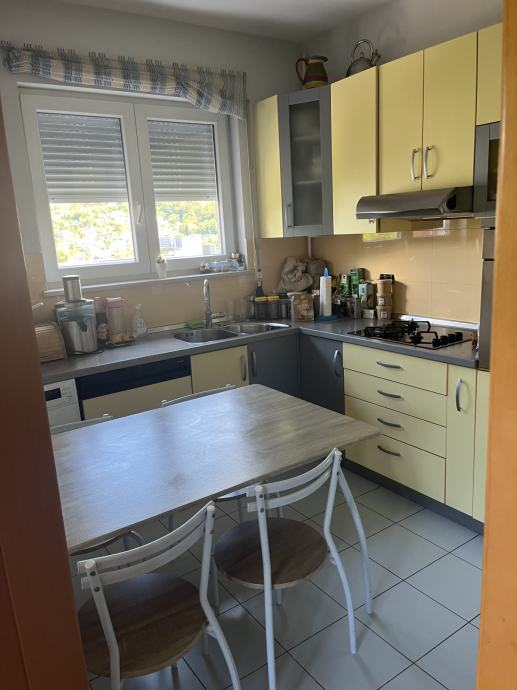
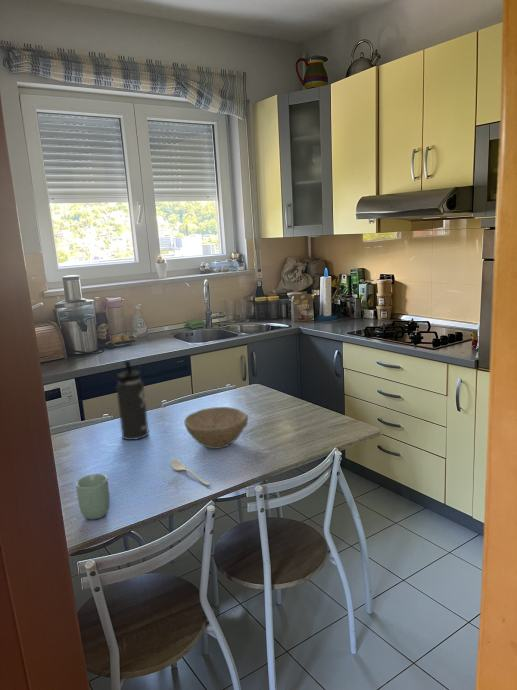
+ thermos bottle [116,360,150,441]
+ spoon [170,458,211,486]
+ cup [75,473,111,520]
+ bowl [183,406,249,450]
